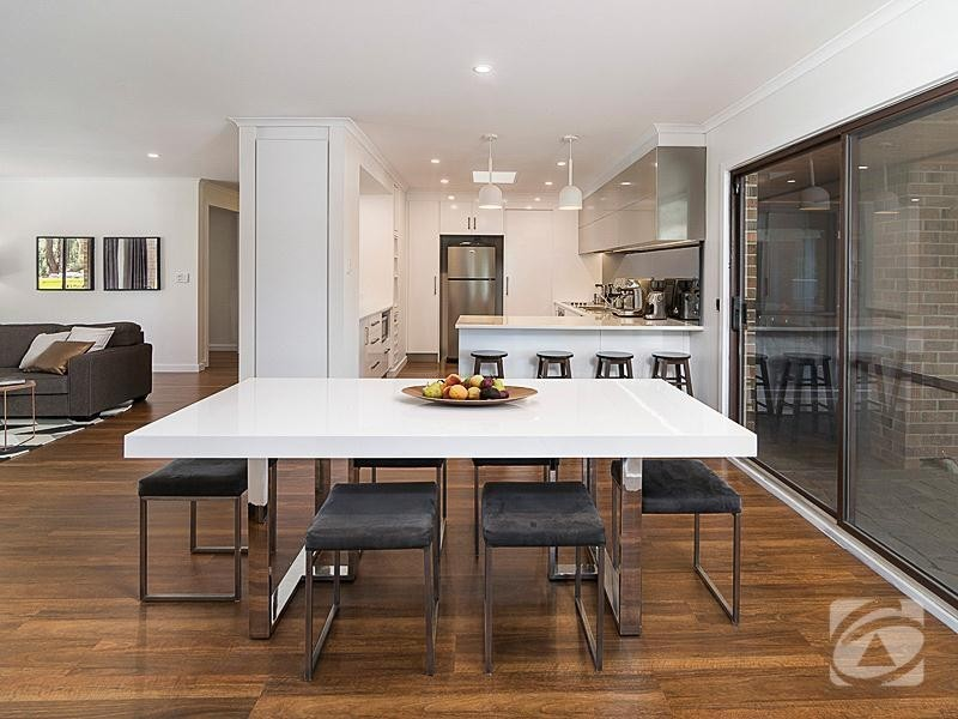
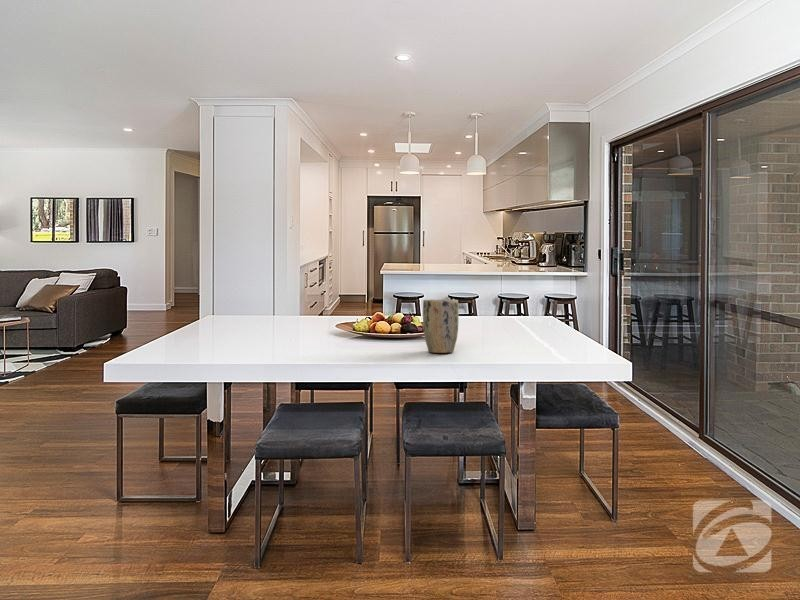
+ plant pot [422,298,460,354]
